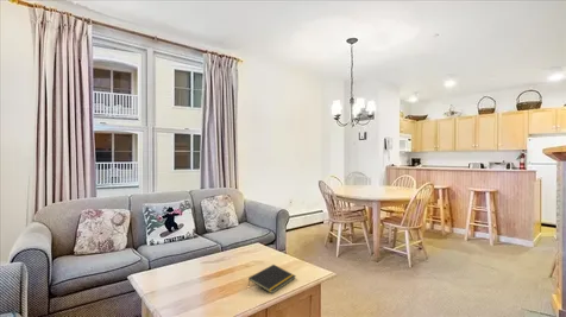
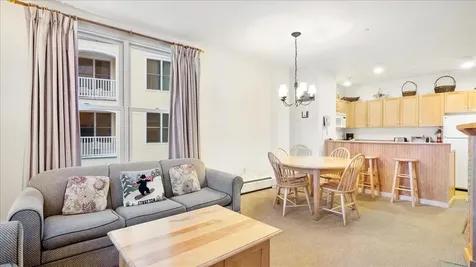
- notepad [247,264,297,294]
